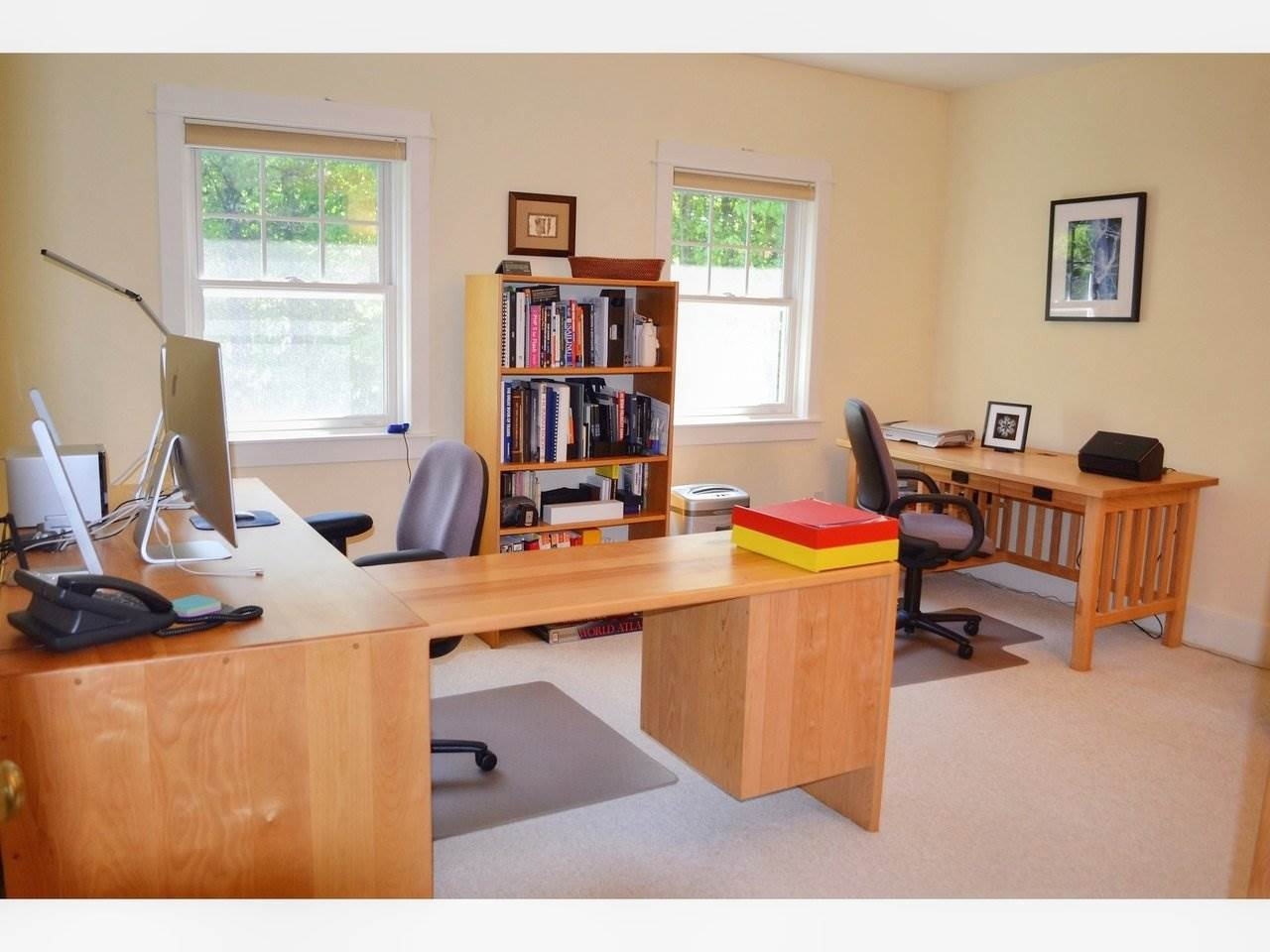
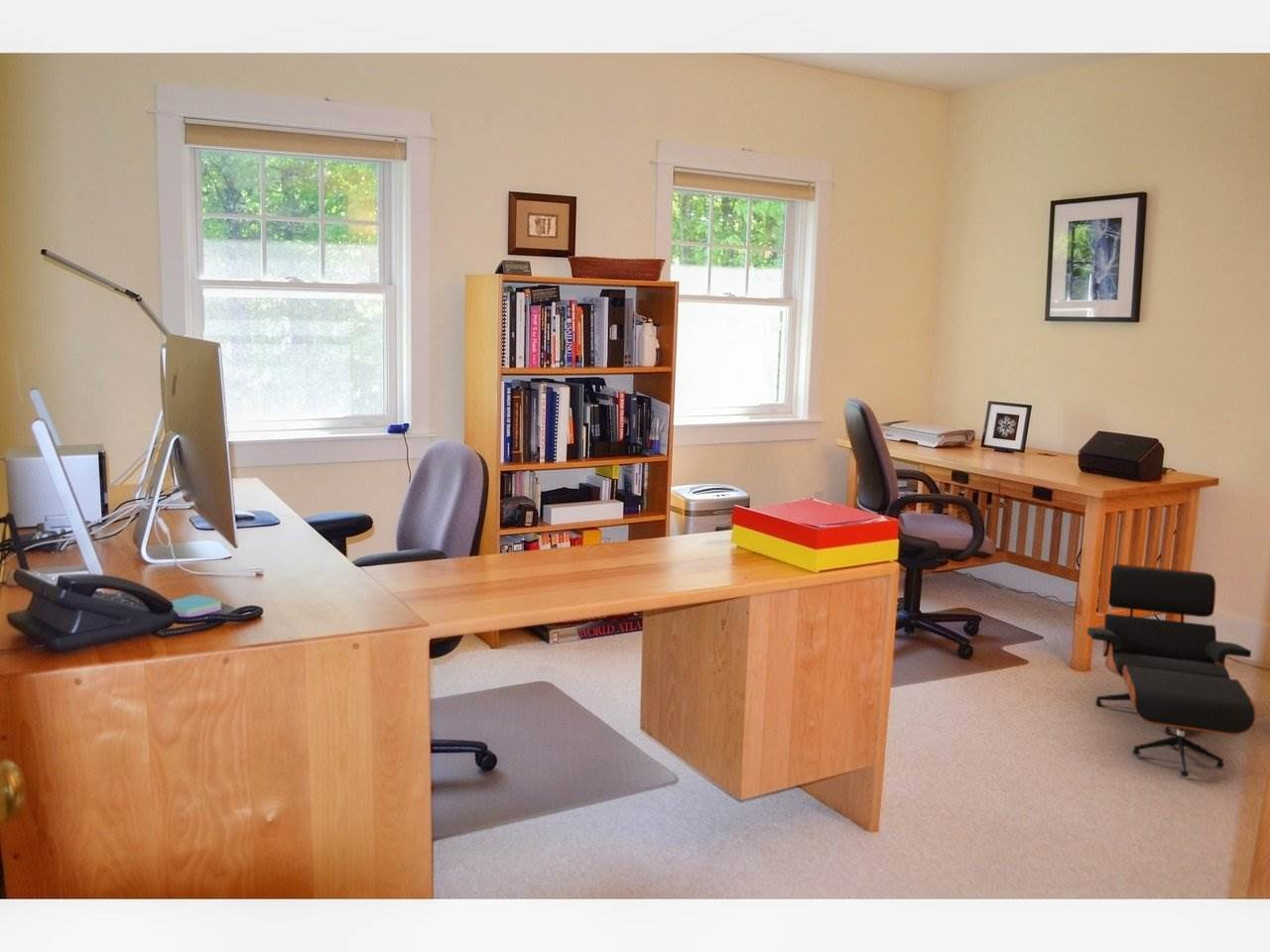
+ lounge chair [1086,563,1257,777]
